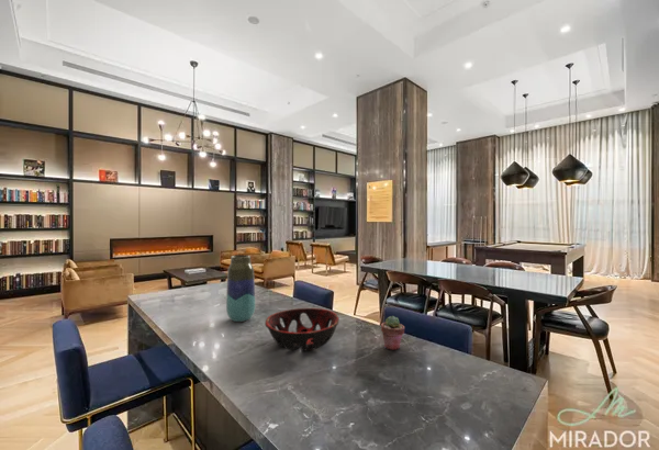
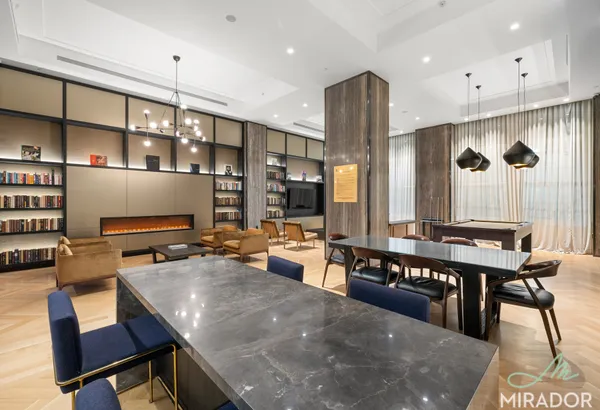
- potted succulent [380,315,405,351]
- vase [225,255,257,323]
- decorative bowl [264,307,340,352]
